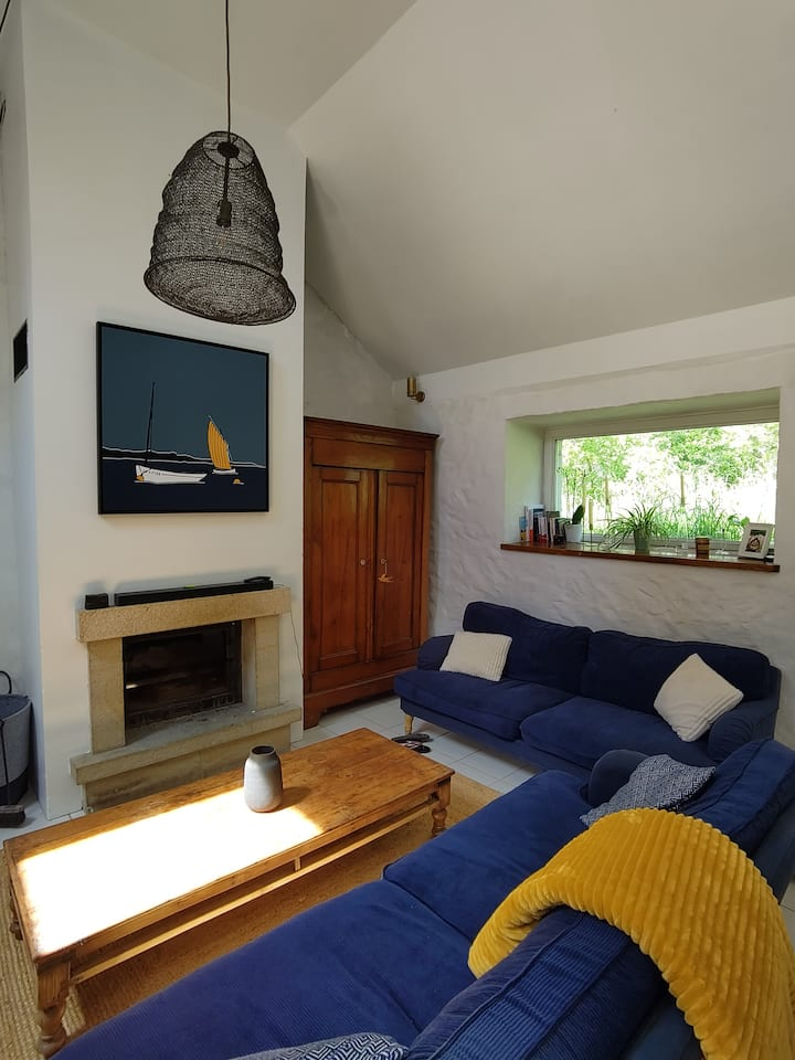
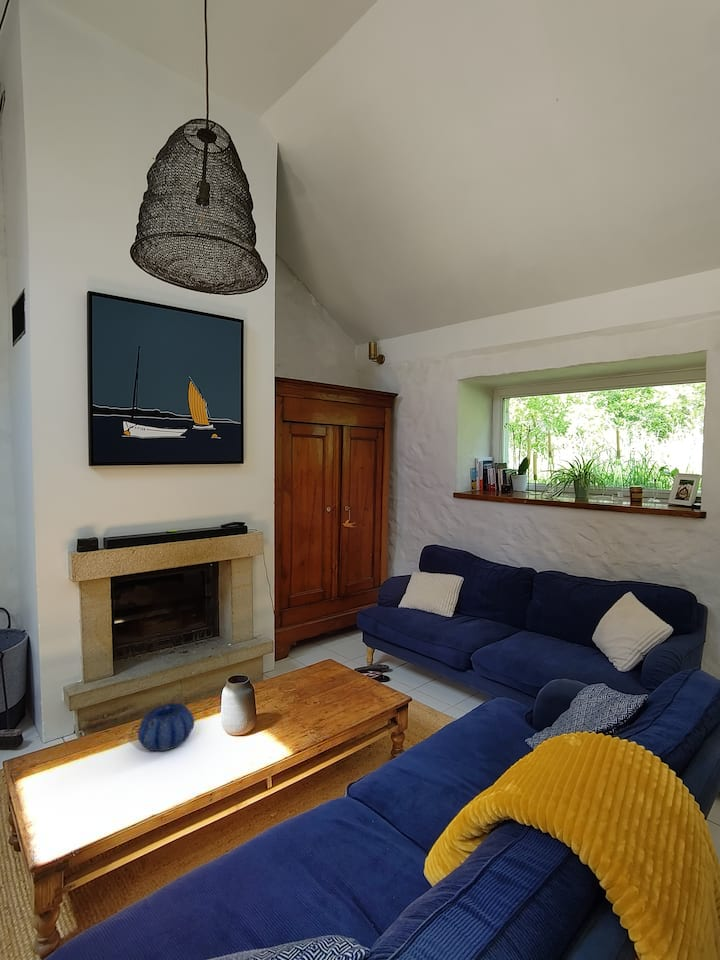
+ decorative bowl [137,702,195,752]
